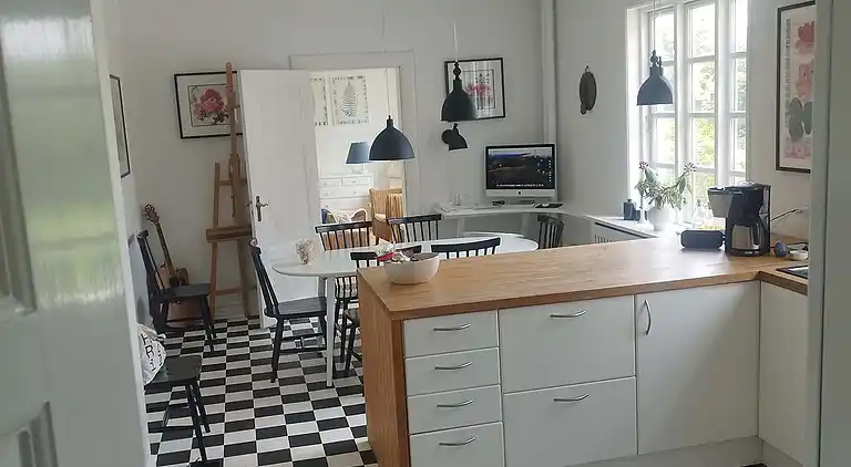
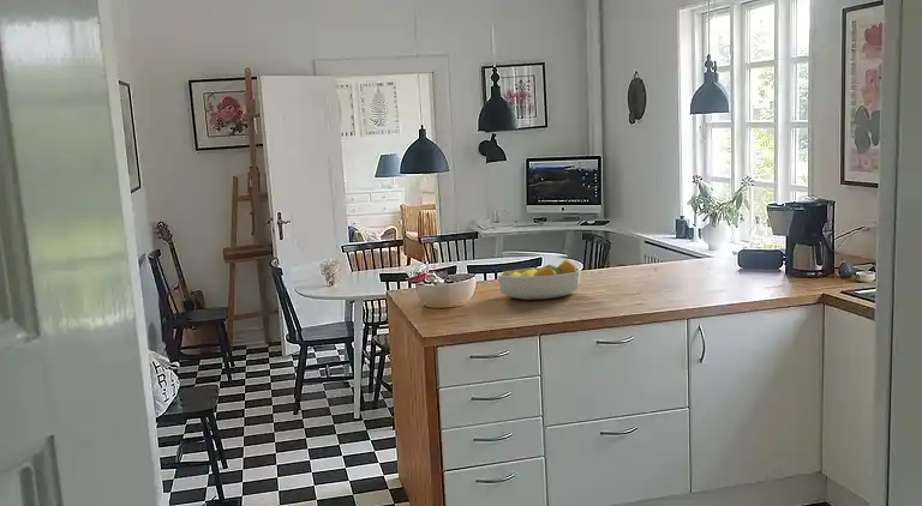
+ fruit bowl [497,258,582,301]
